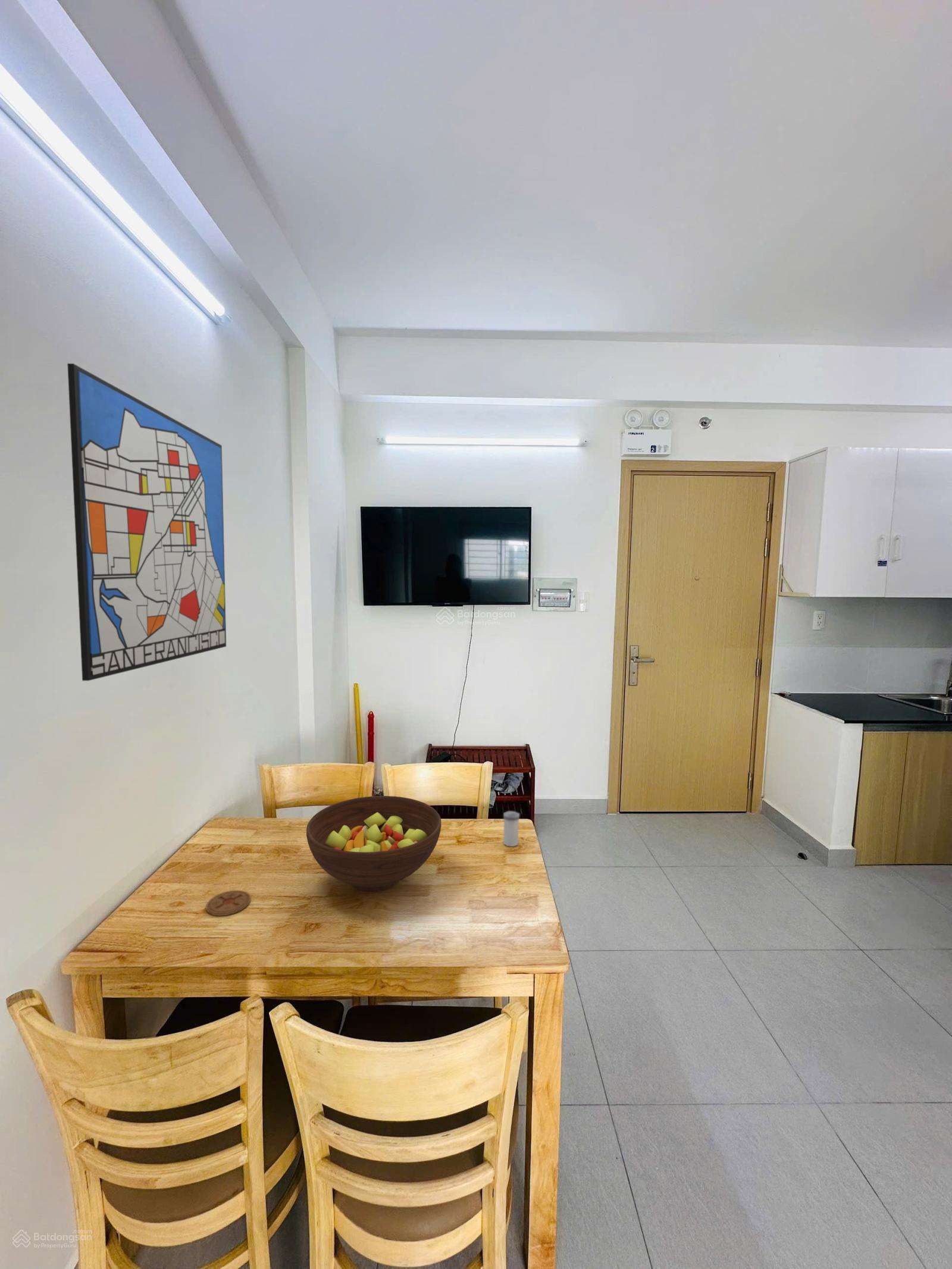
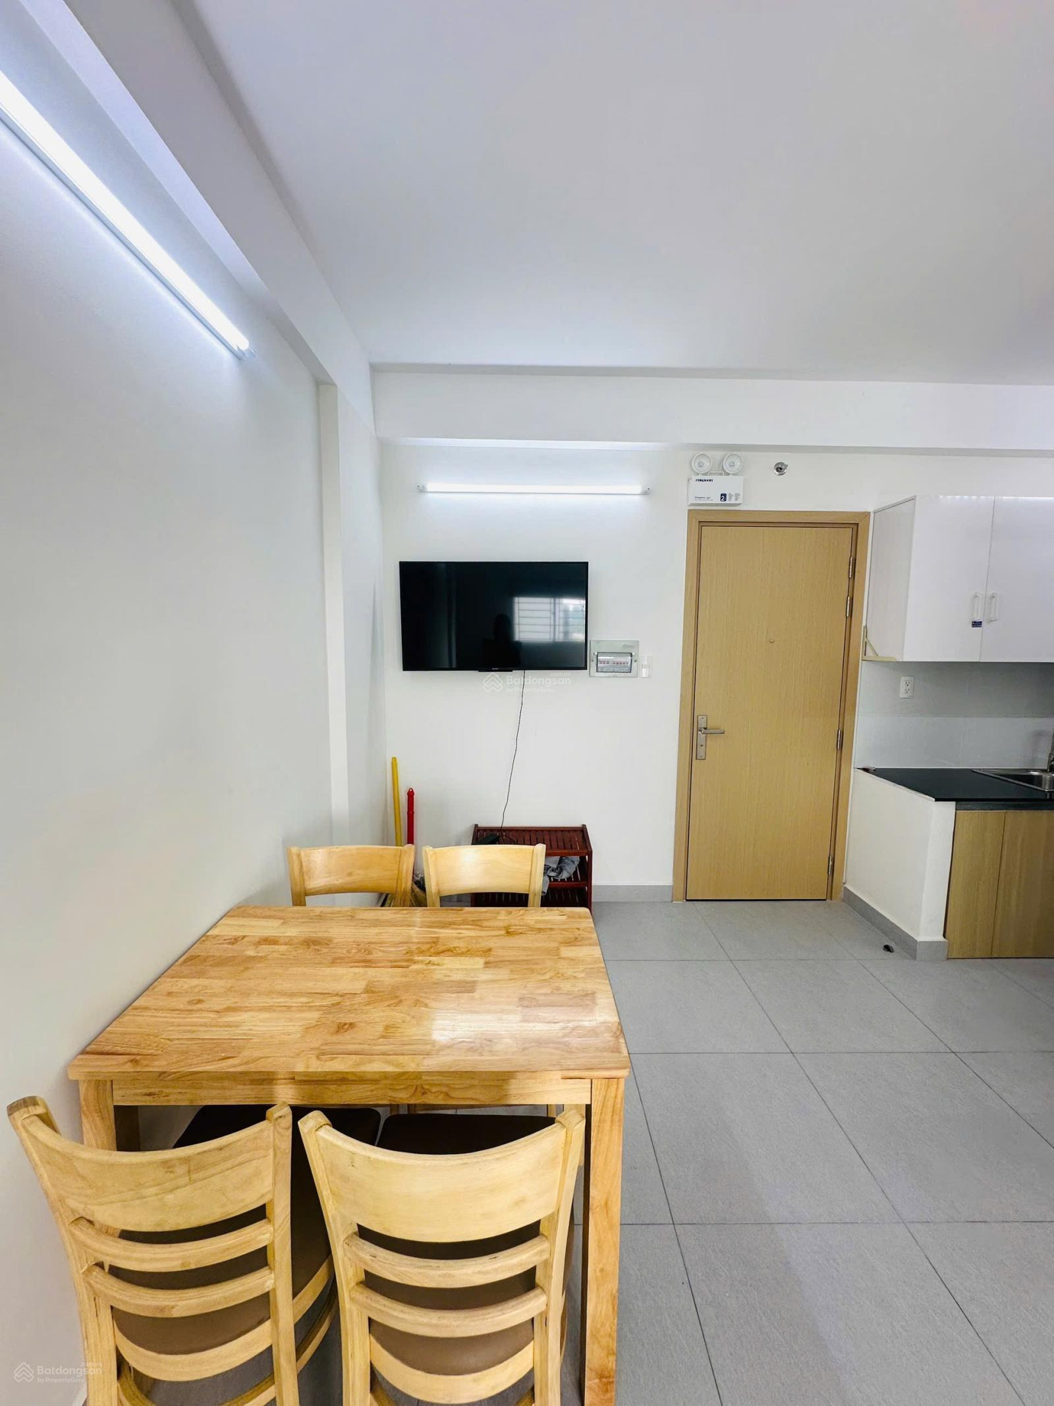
- coaster [205,890,251,916]
- fruit bowl [306,795,441,892]
- salt shaker [503,811,520,847]
- wall art [67,363,227,681]
